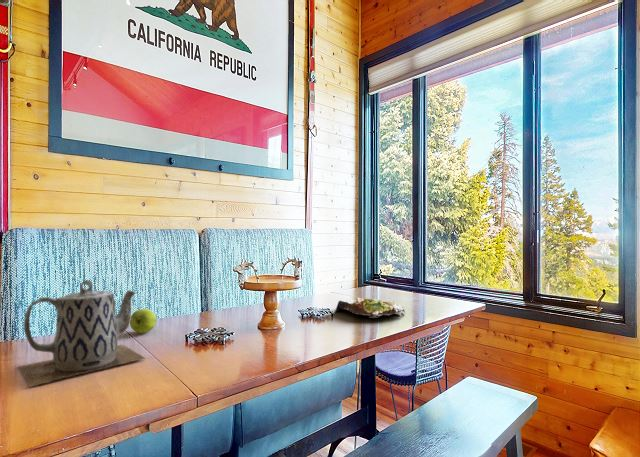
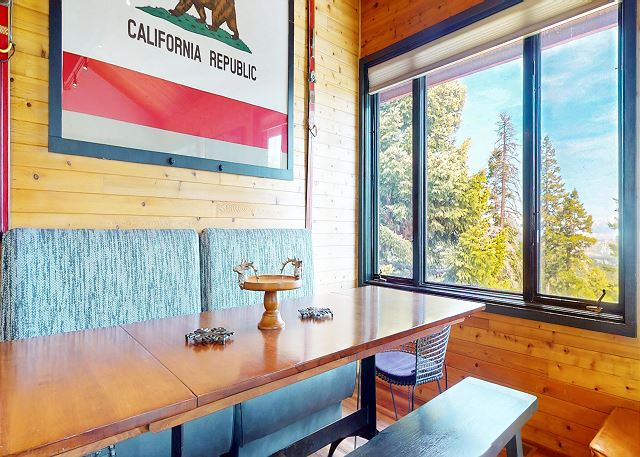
- salad plate [334,297,406,318]
- teapot [16,279,146,388]
- apple [129,308,157,334]
